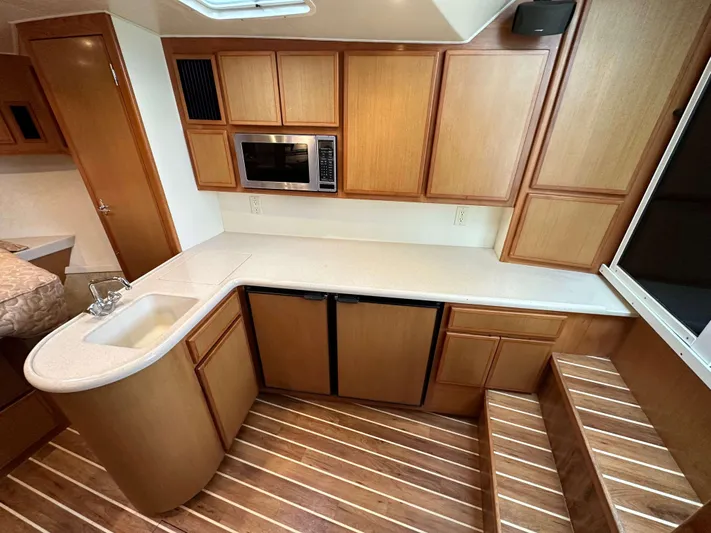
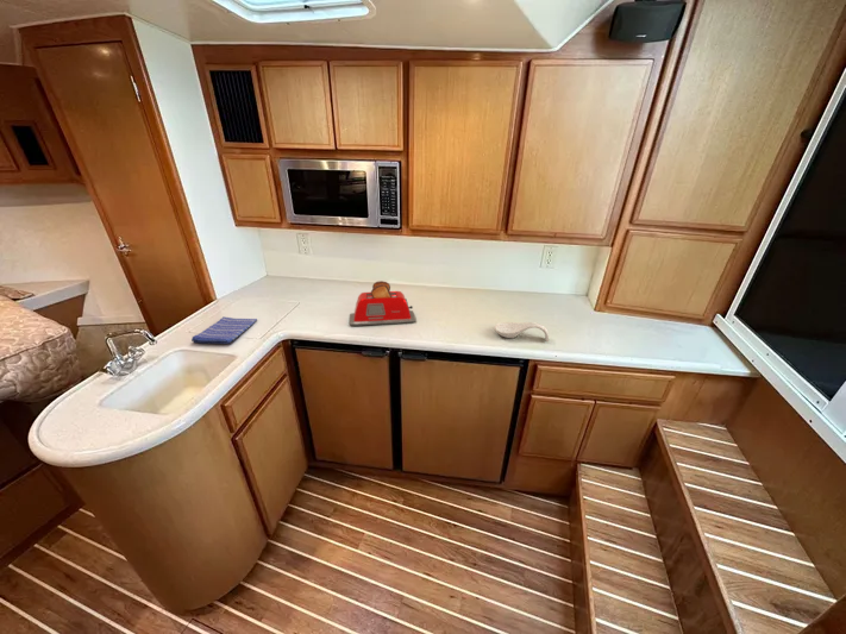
+ dish towel [190,315,258,345]
+ toaster [347,280,418,327]
+ spoon rest [494,321,550,343]
